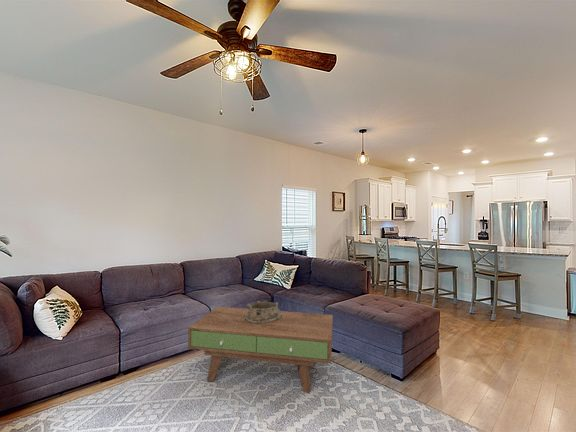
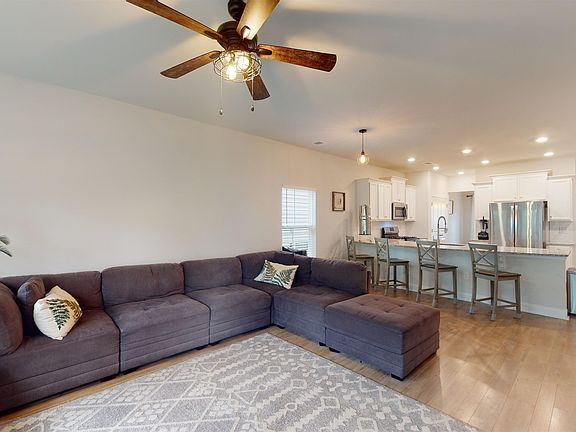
- coffee table [187,306,334,394]
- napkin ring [245,299,282,323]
